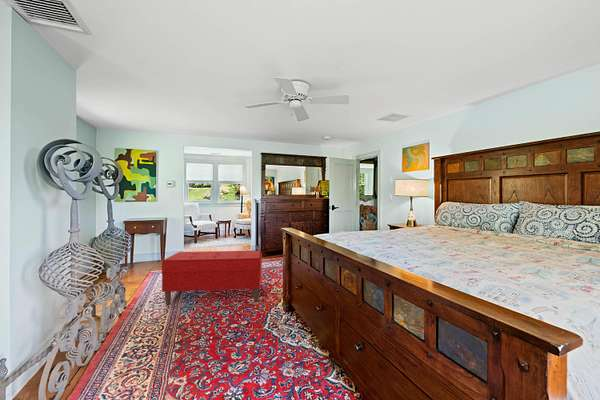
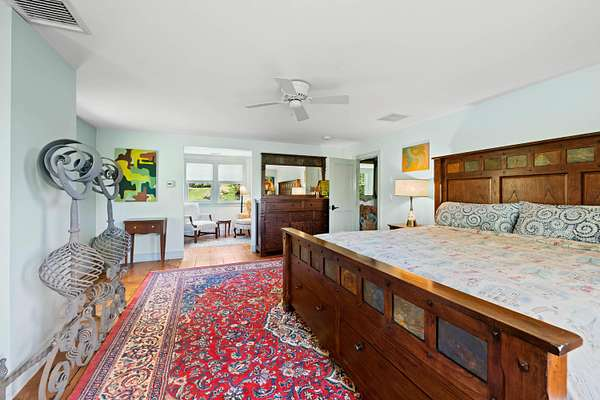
- bench [161,249,263,306]
